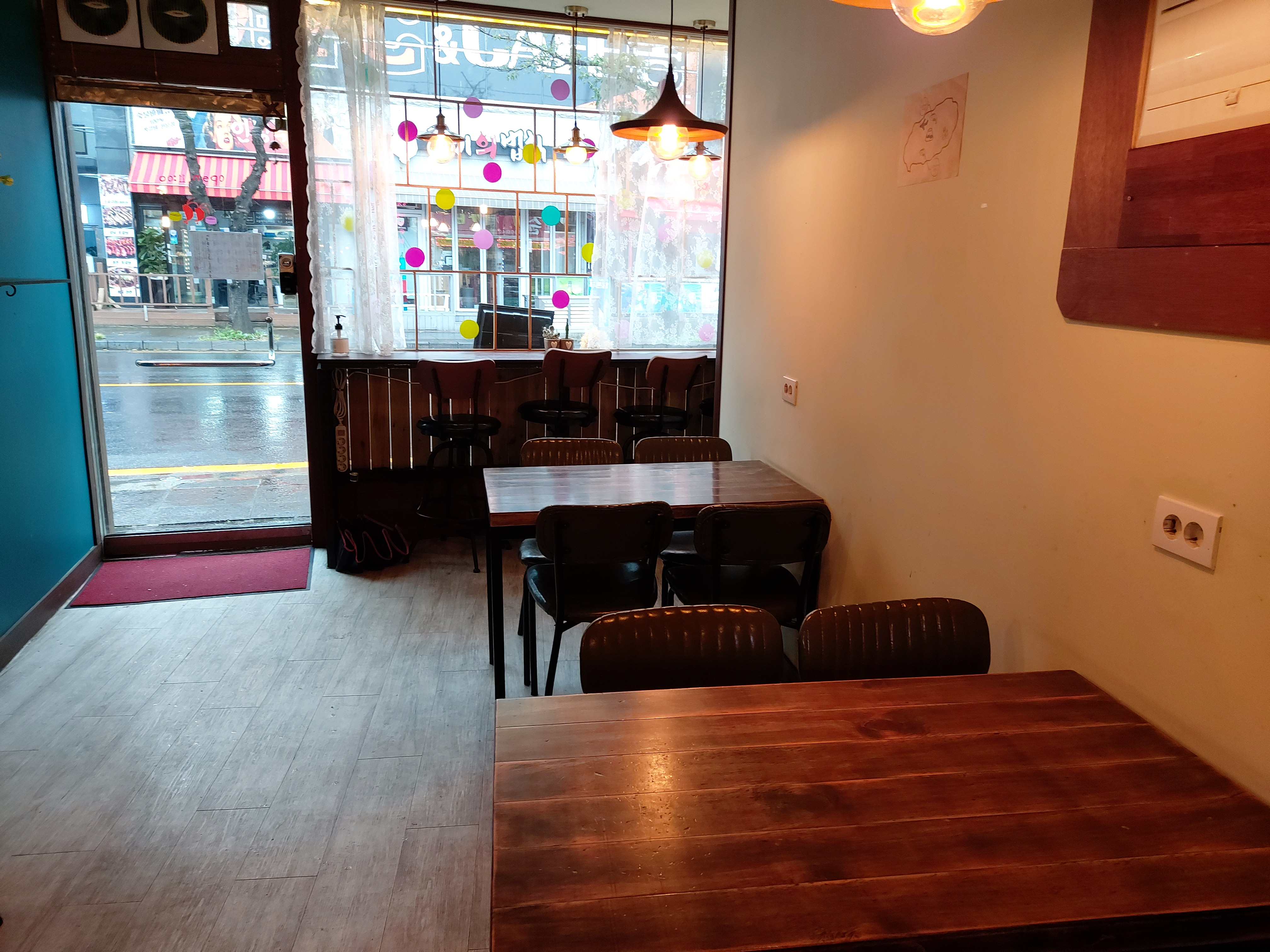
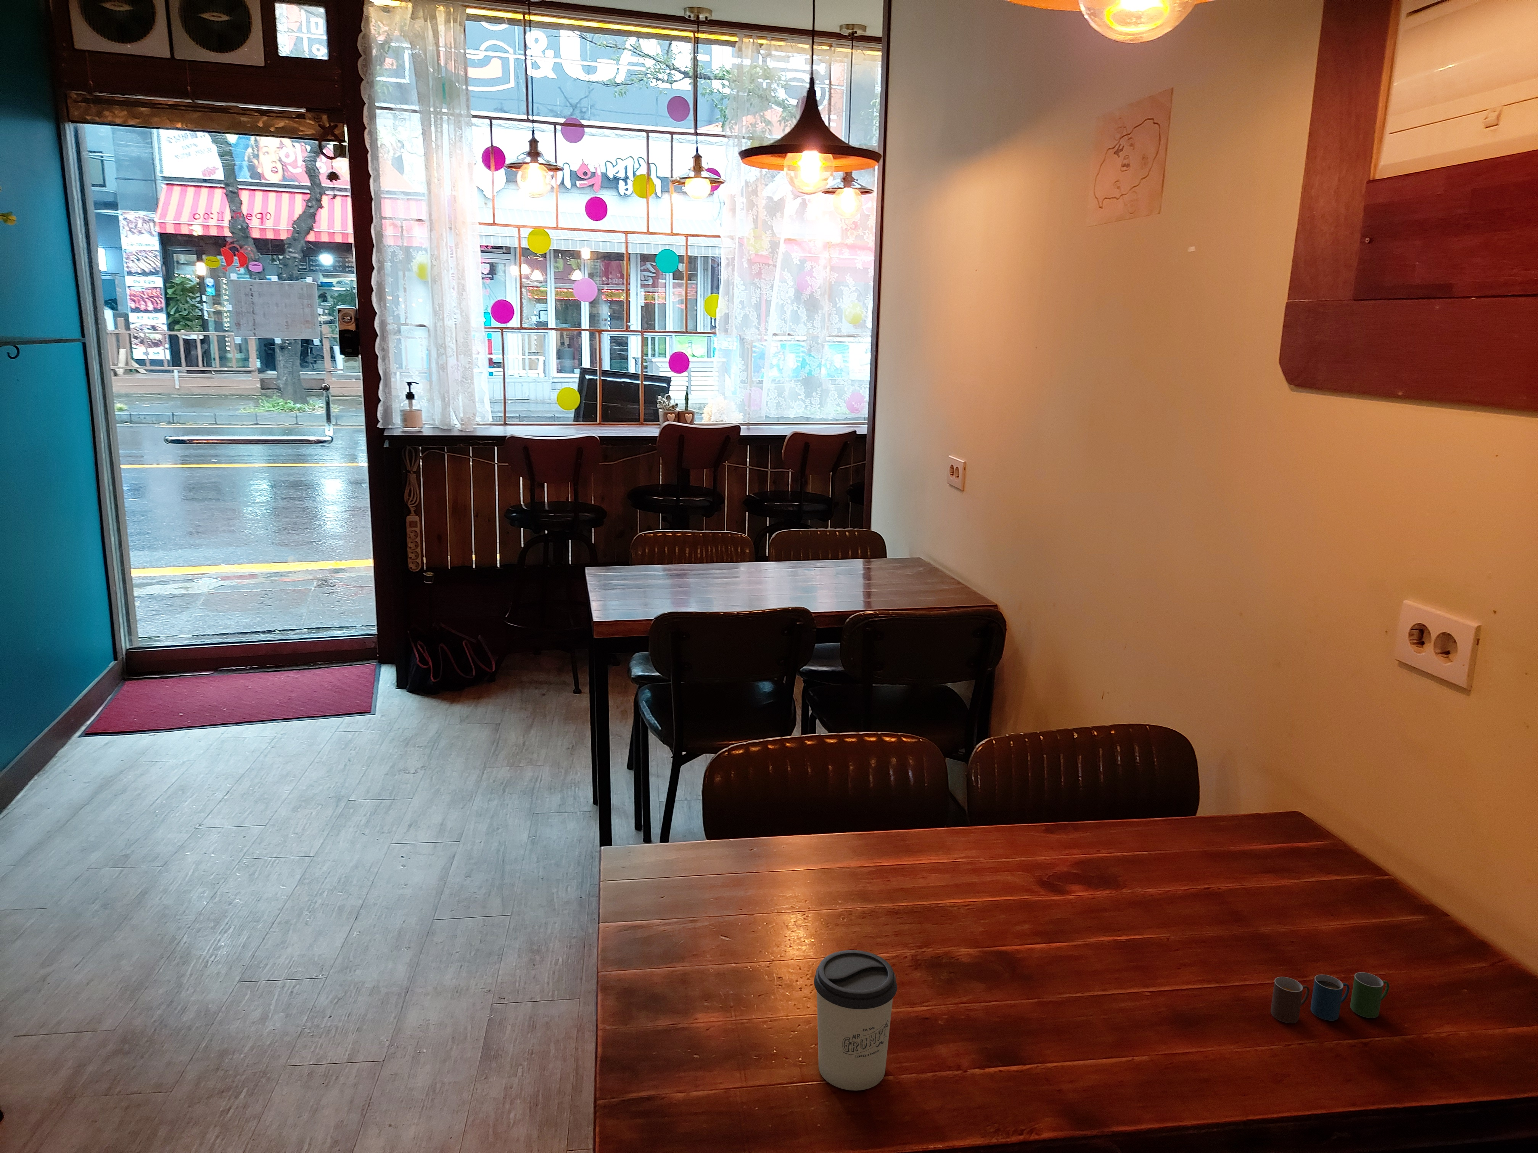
+ cup [814,950,897,1091]
+ cup [1270,971,1389,1023]
